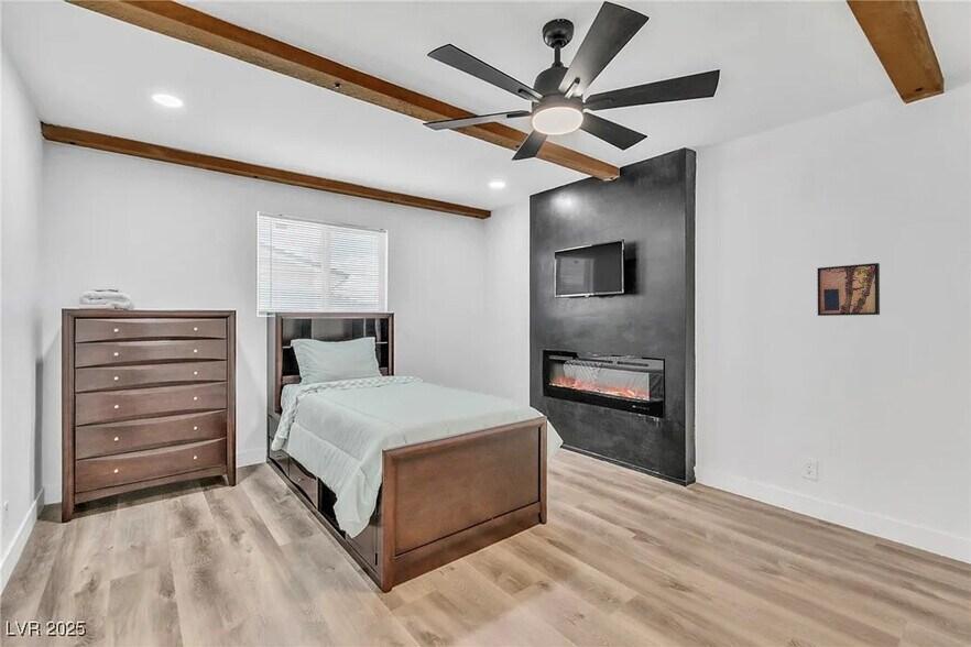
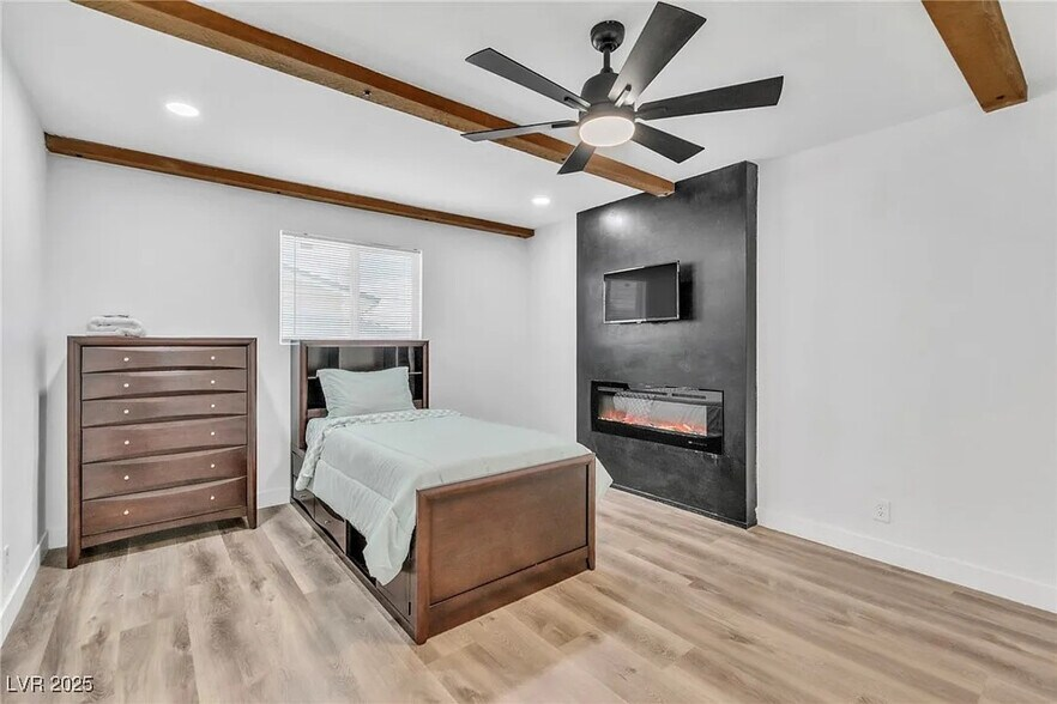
- wall art [817,262,881,317]
